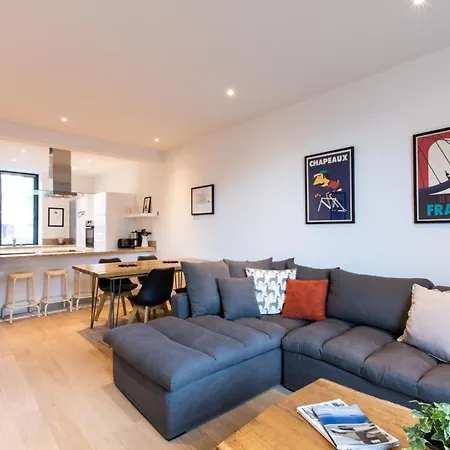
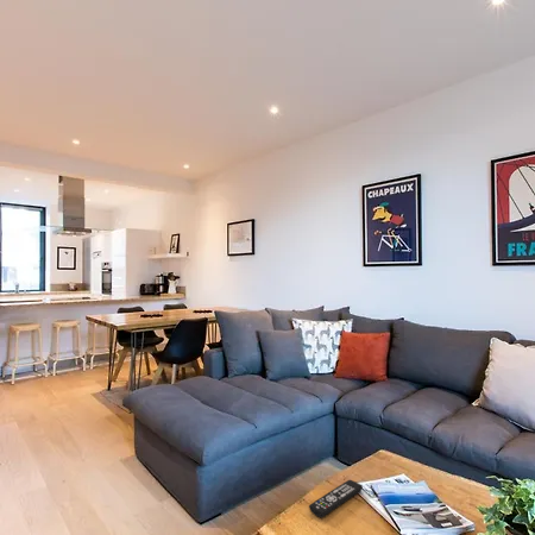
+ remote control [308,479,364,518]
